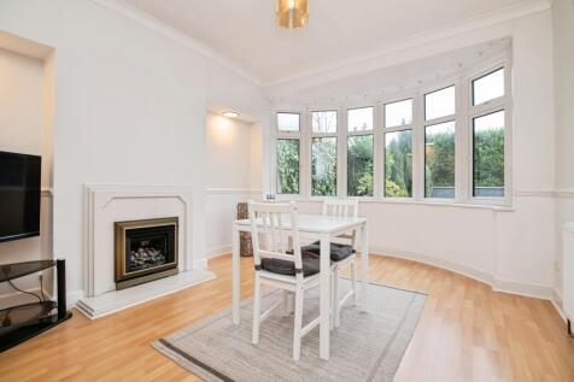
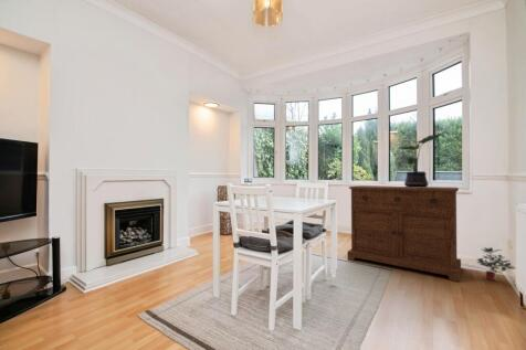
+ sideboard [346,184,462,283]
+ potted plant [398,132,444,188]
+ potted plant [475,246,516,282]
